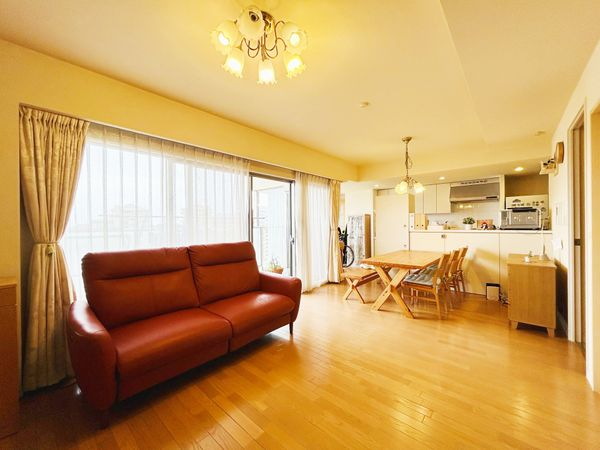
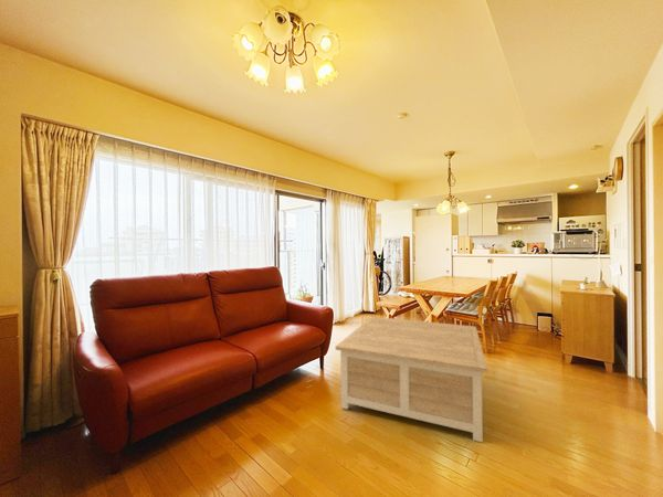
+ coffee table [335,316,488,444]
